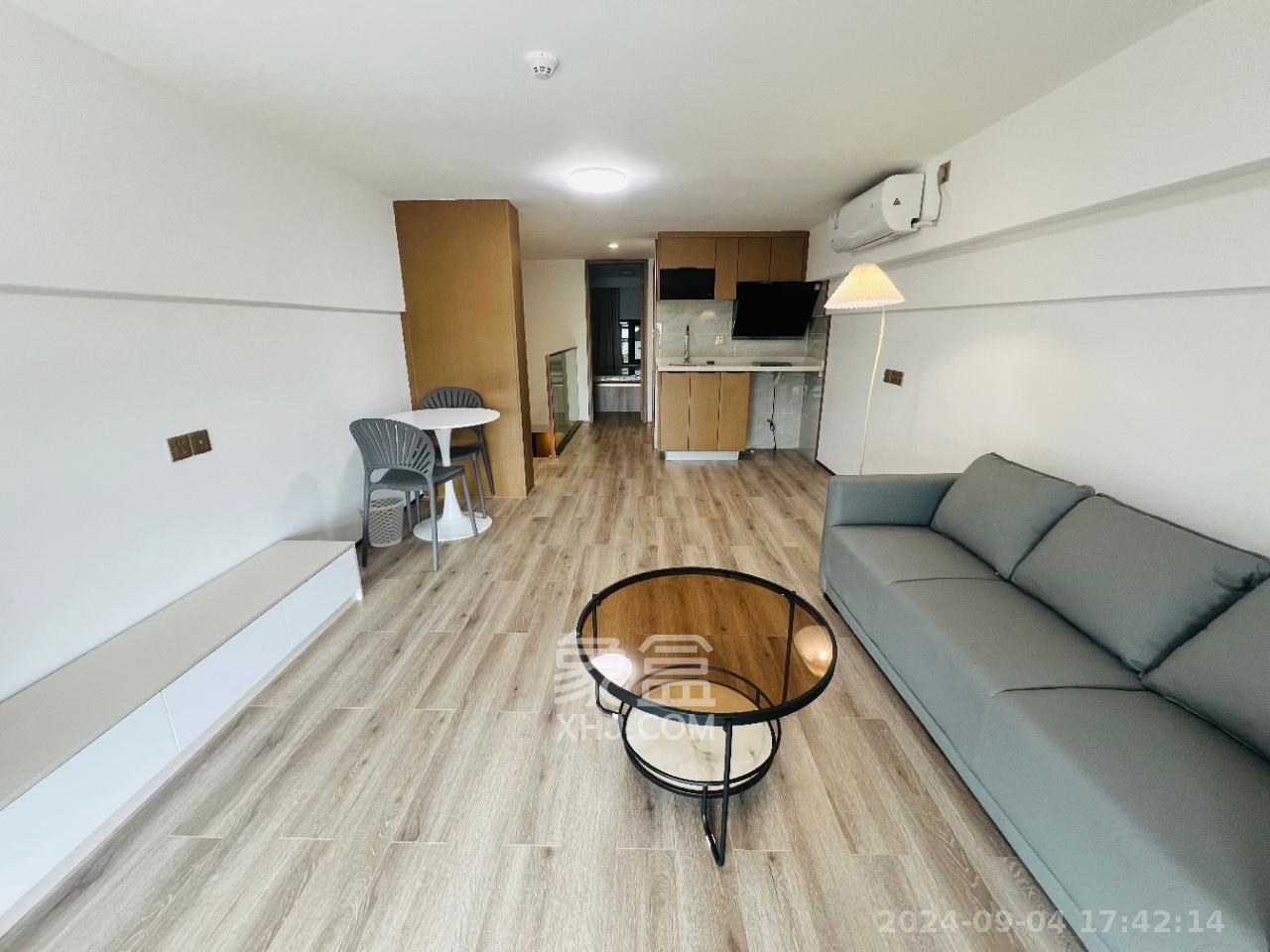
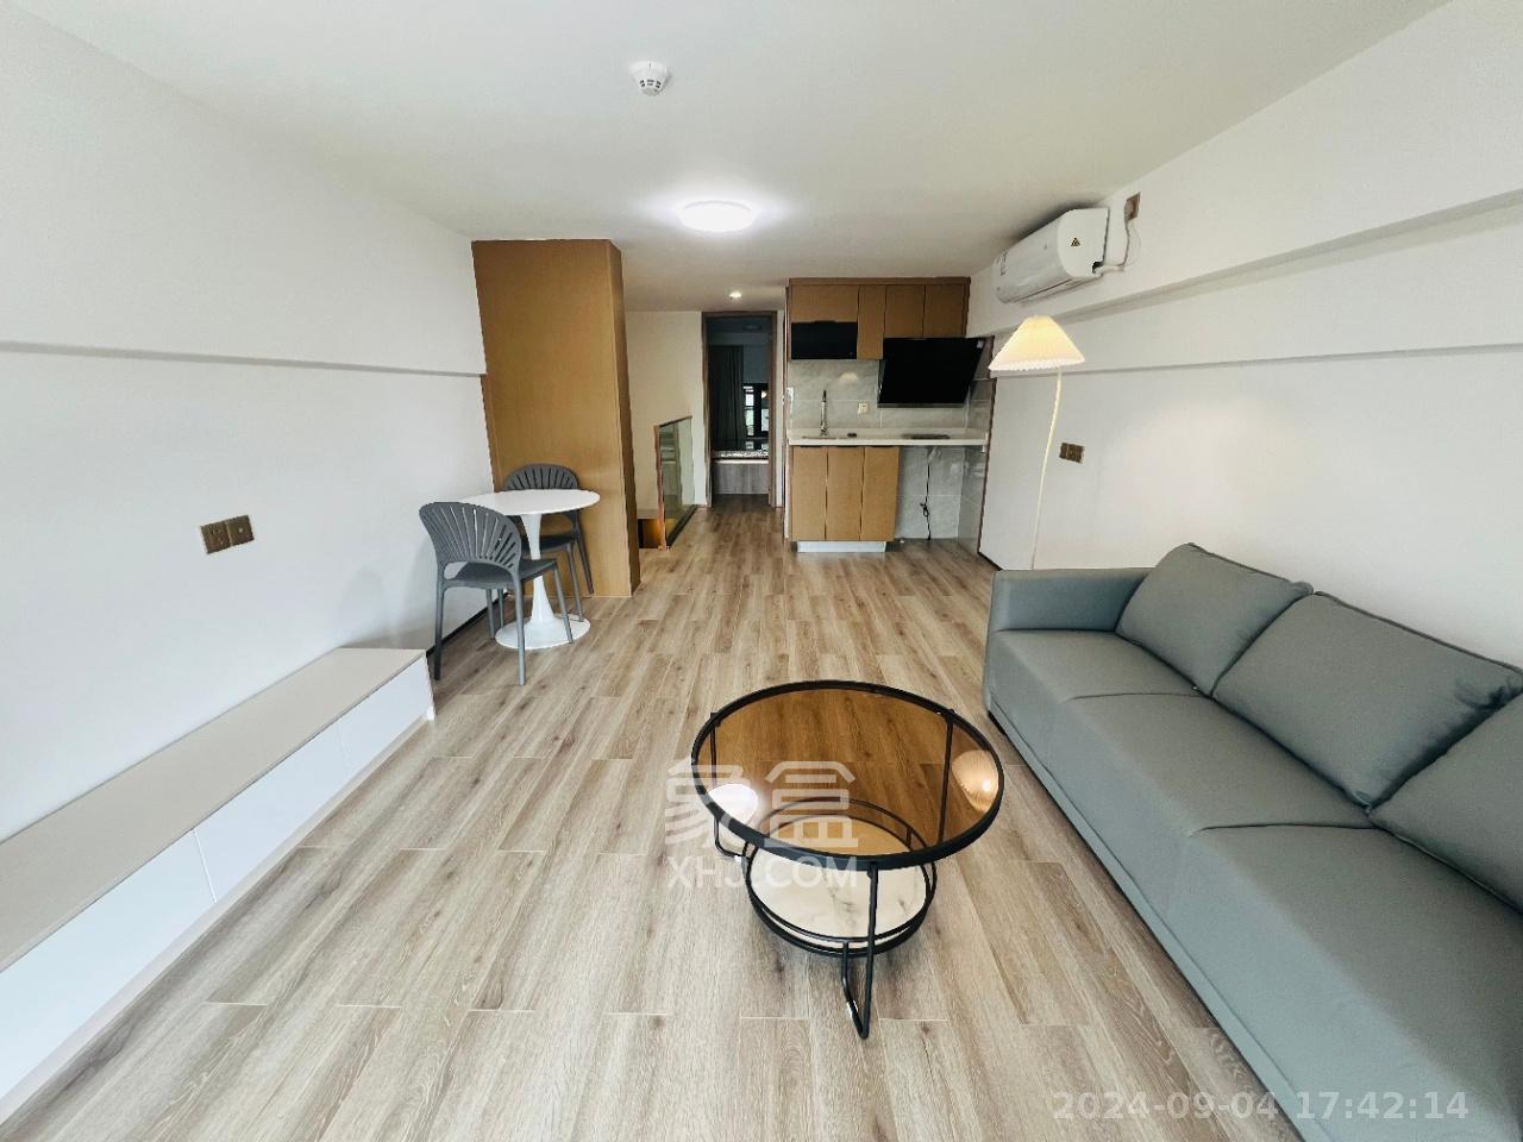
- wastebasket [355,494,406,548]
